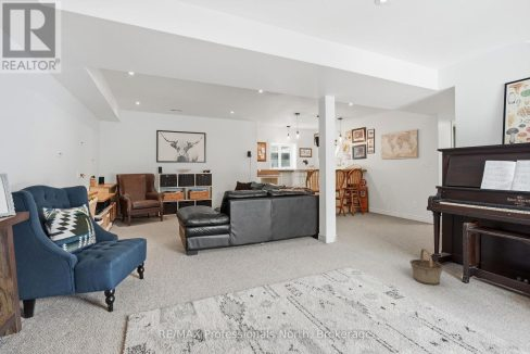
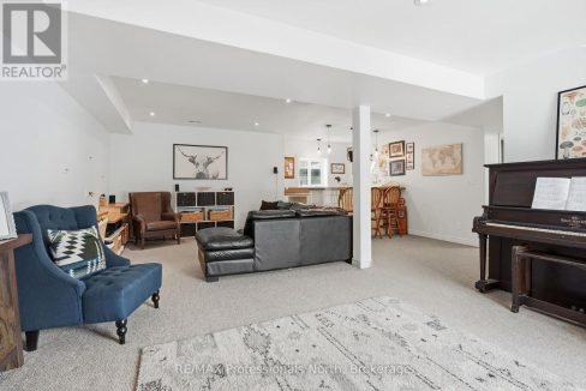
- basket [409,248,444,286]
